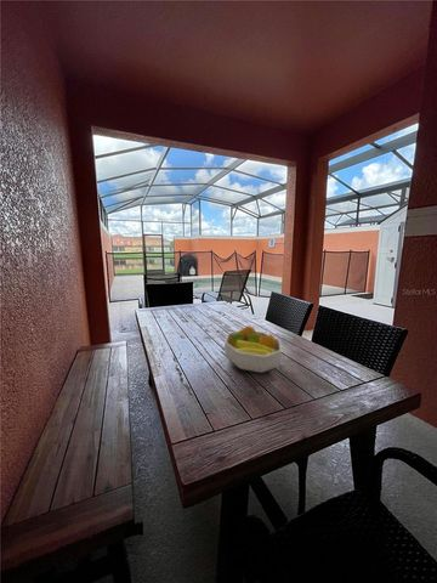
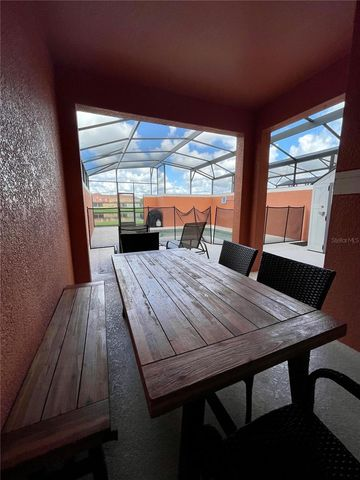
- fruit bowl [223,324,283,374]
